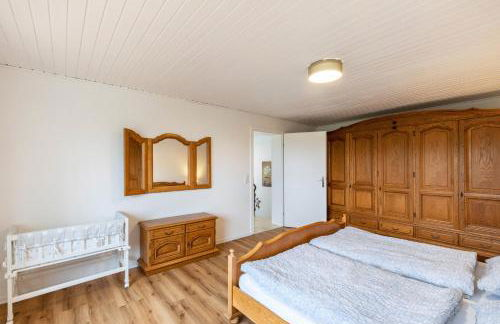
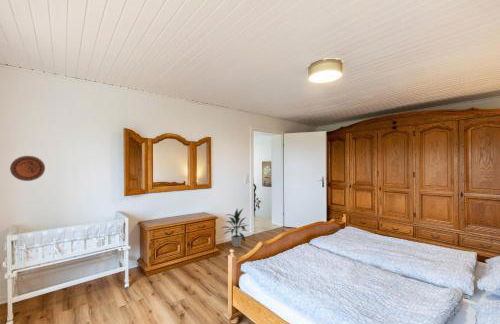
+ indoor plant [221,208,250,248]
+ decorative plate [9,155,46,182]
